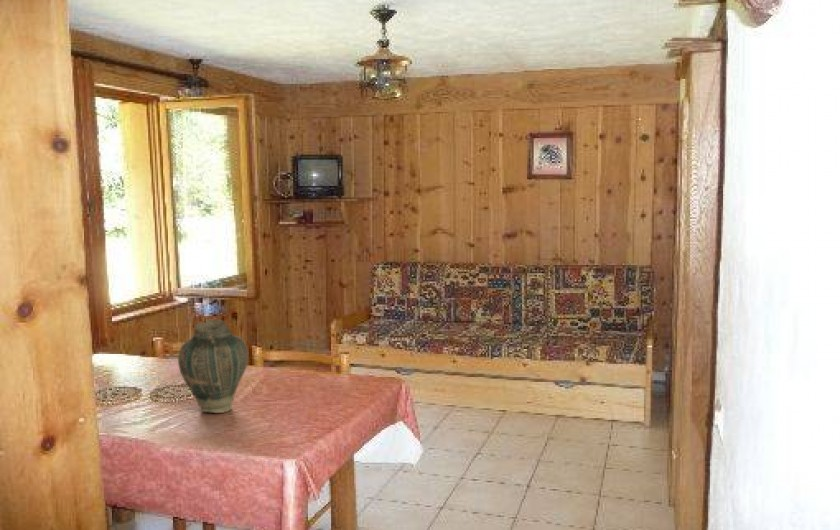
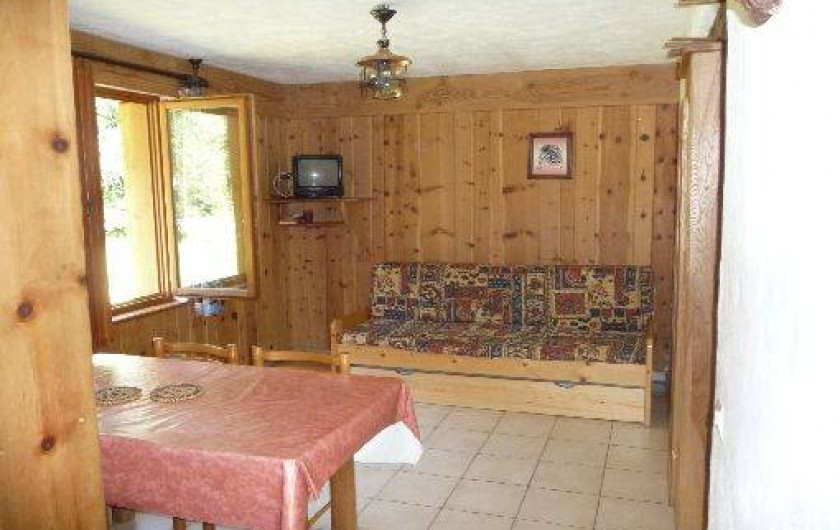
- vase [177,318,249,414]
